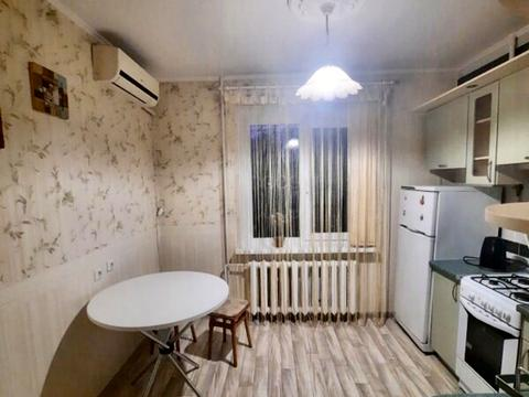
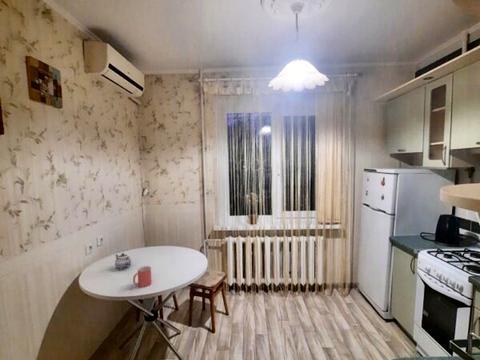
+ mug [132,265,153,288]
+ teapot [114,252,132,271]
